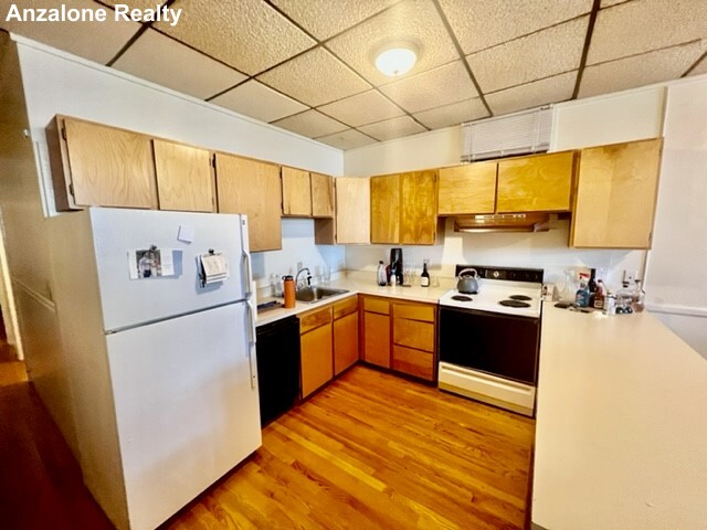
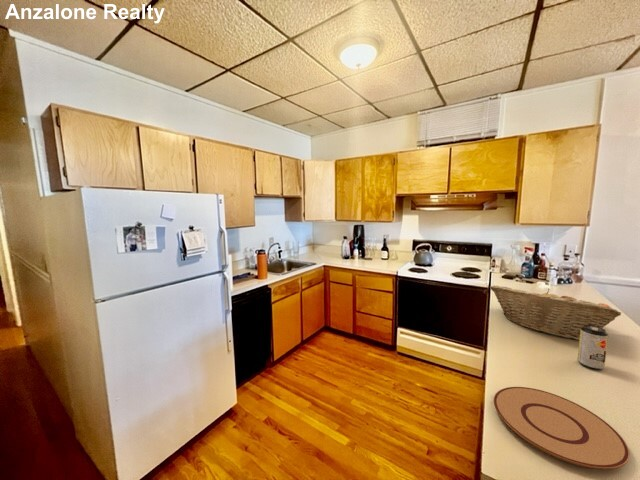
+ fruit basket [489,285,622,341]
+ beverage can [577,325,609,371]
+ plate [493,386,631,470]
